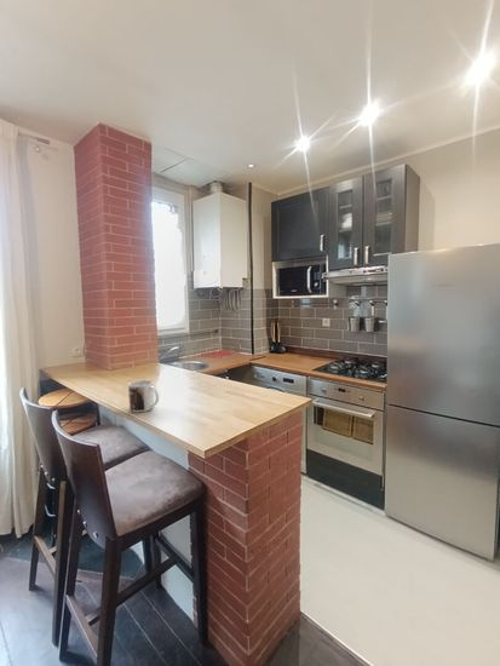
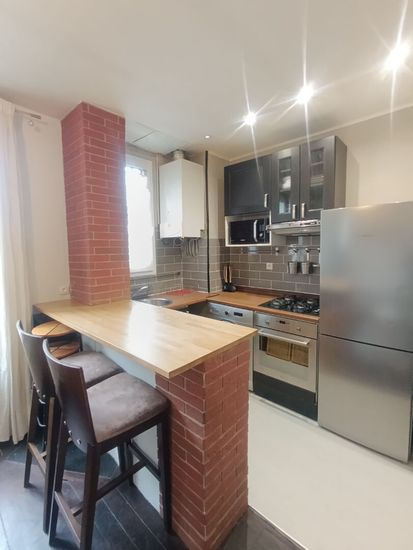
- mug [127,379,160,413]
